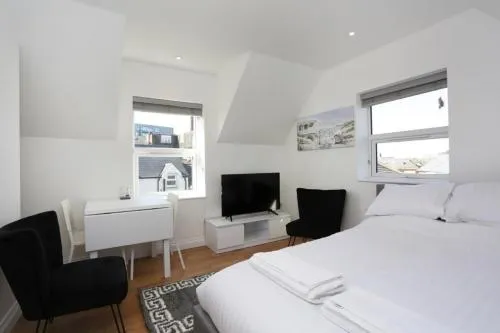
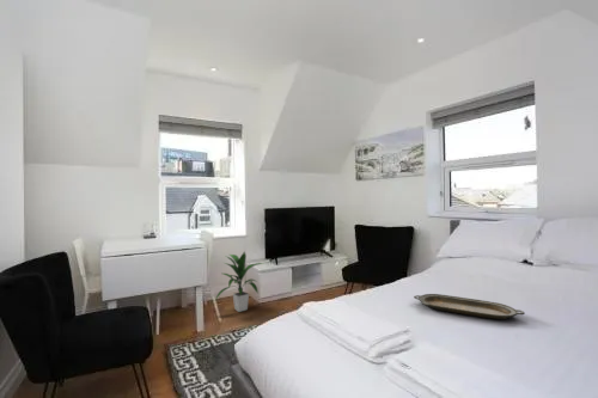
+ serving tray [413,293,526,320]
+ indoor plant [214,250,266,313]
